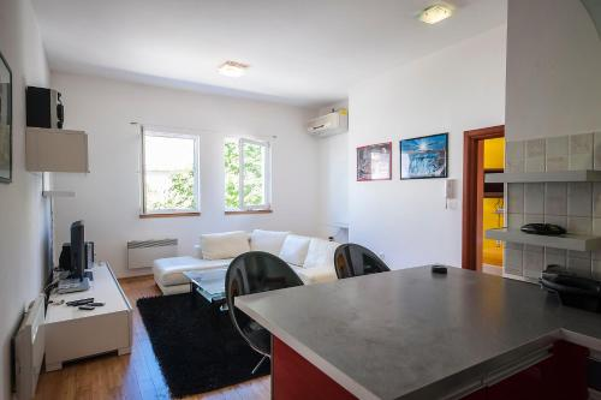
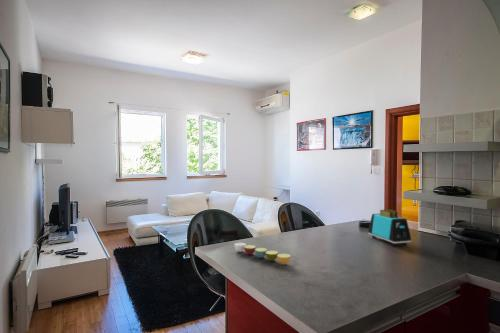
+ bowl [233,242,291,265]
+ toaster [367,209,412,247]
